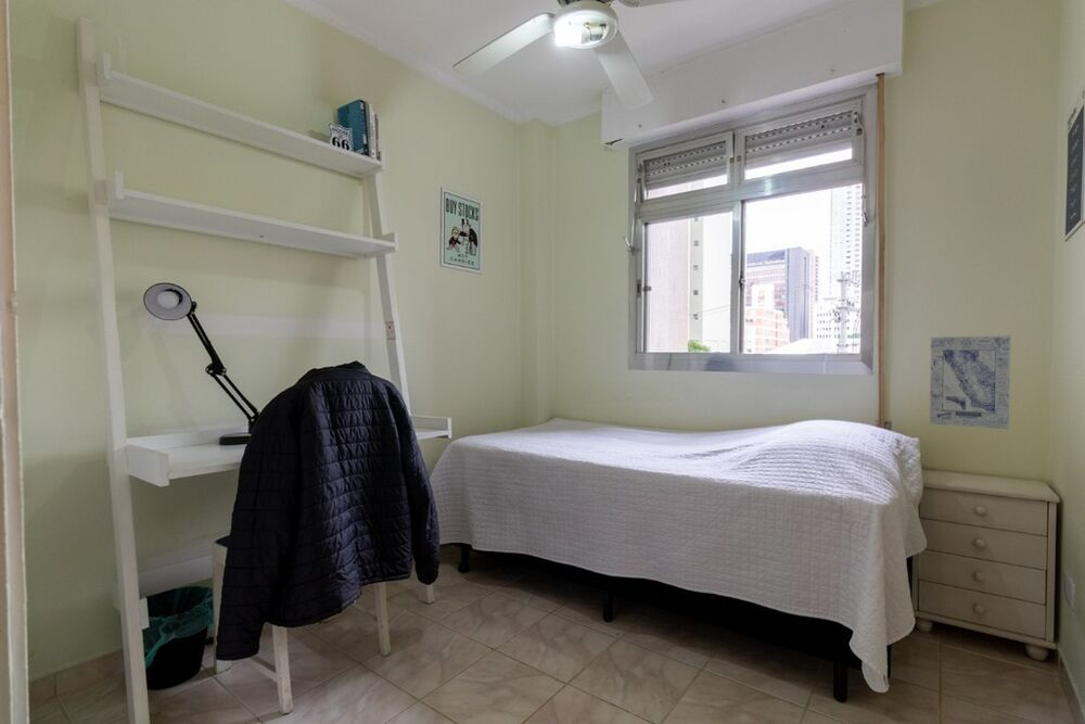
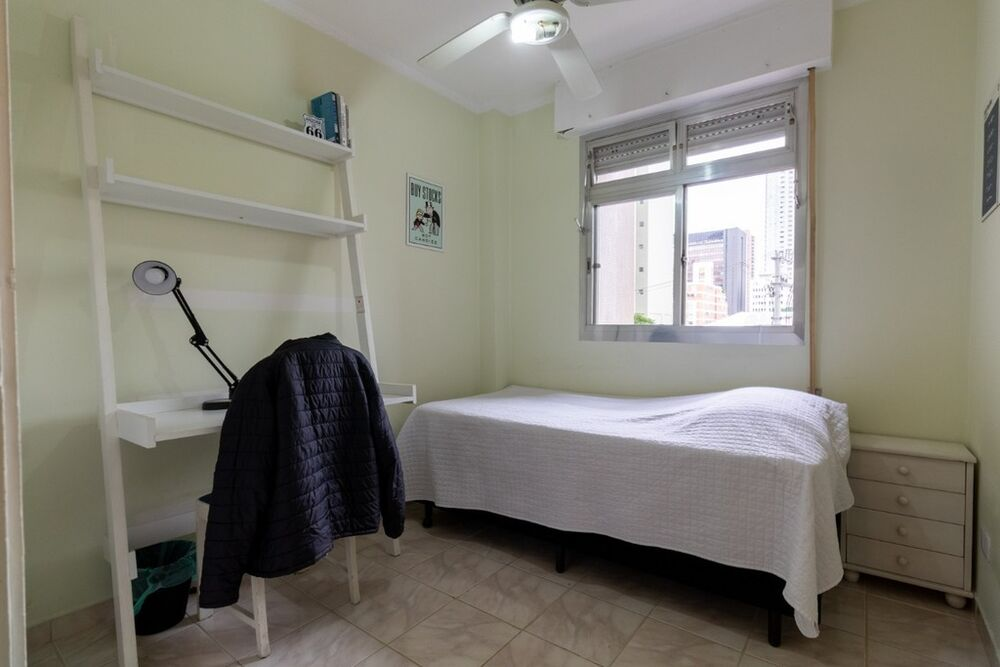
- wall art [929,334,1011,430]
